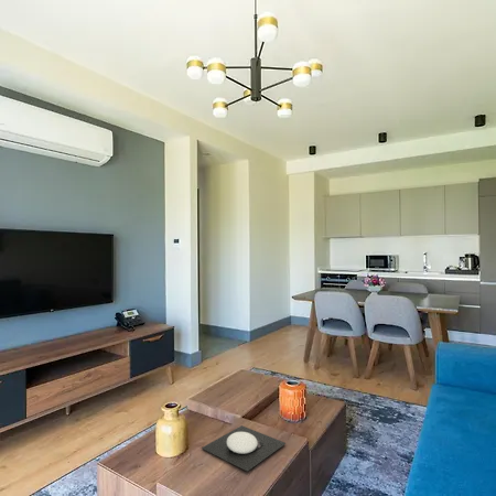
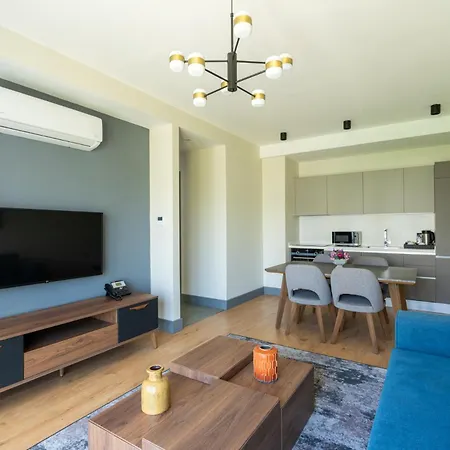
- plate [200,424,287,472]
